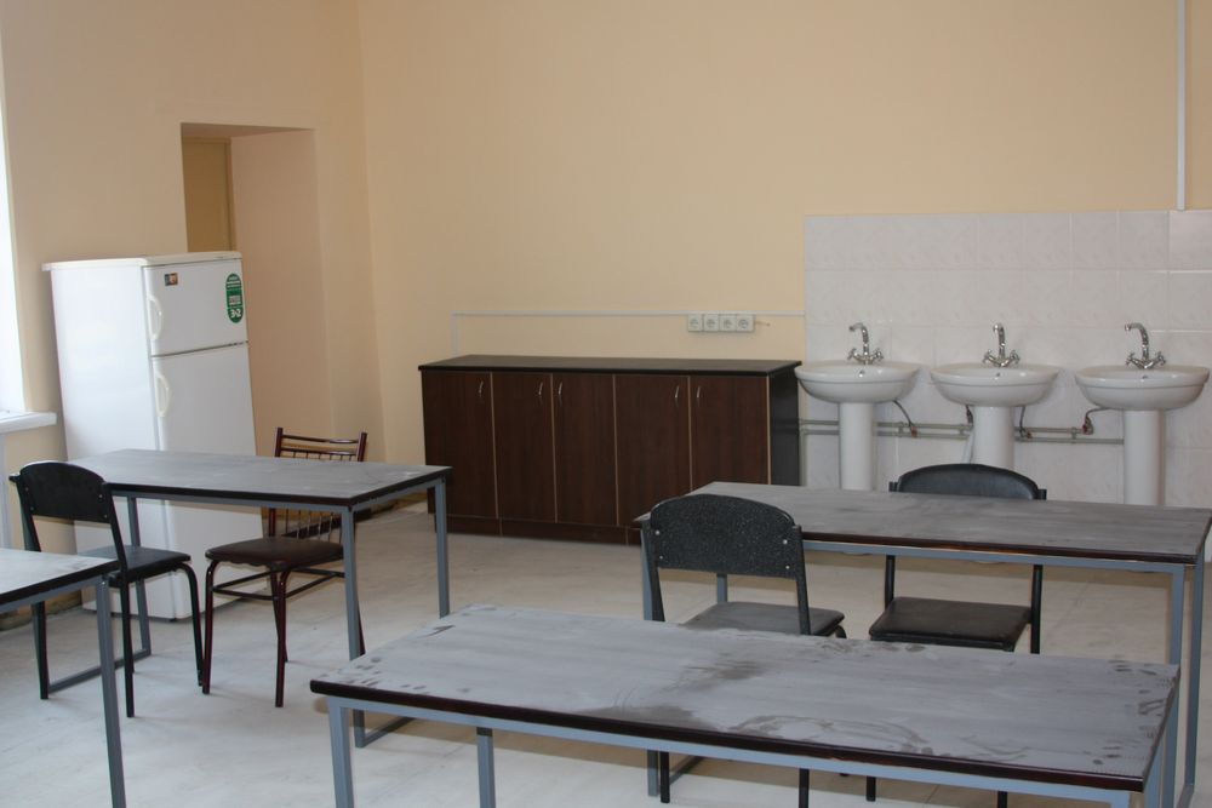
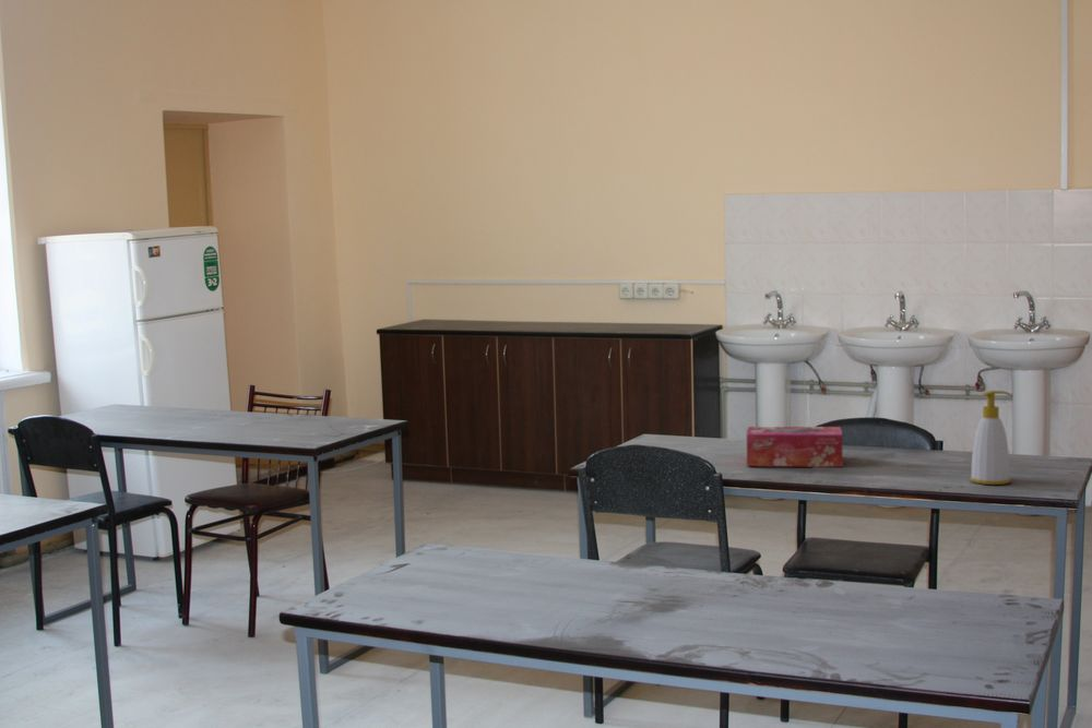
+ tissue box [746,426,844,468]
+ soap bottle [969,390,1014,486]
